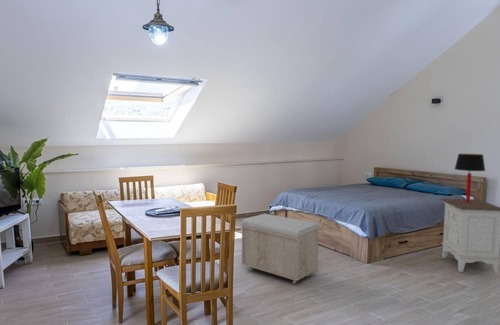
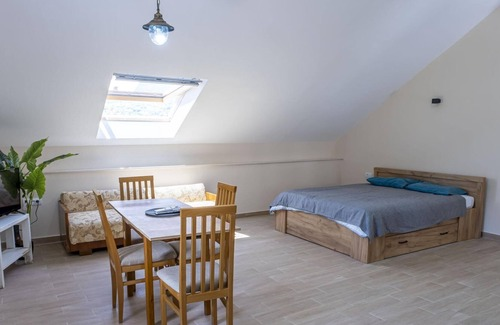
- nightstand [439,198,500,275]
- table lamp [454,153,486,203]
- storage bench [241,213,321,284]
